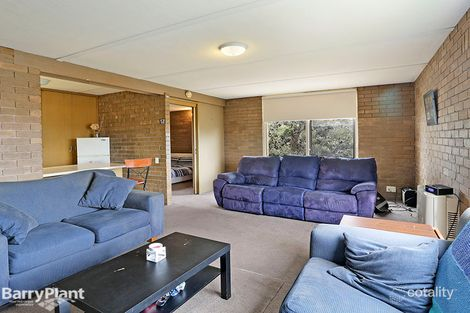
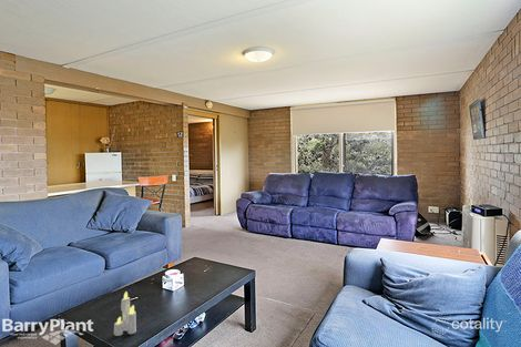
+ candle [113,290,137,337]
